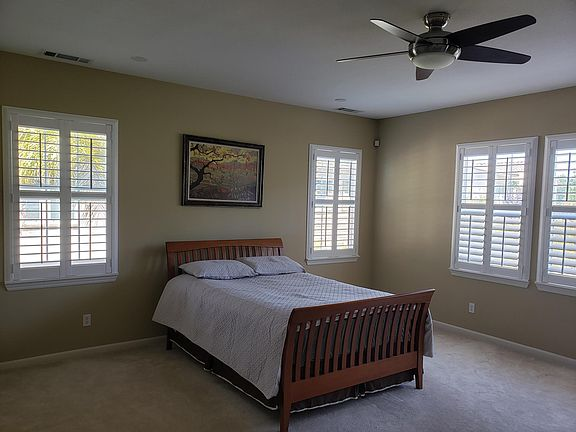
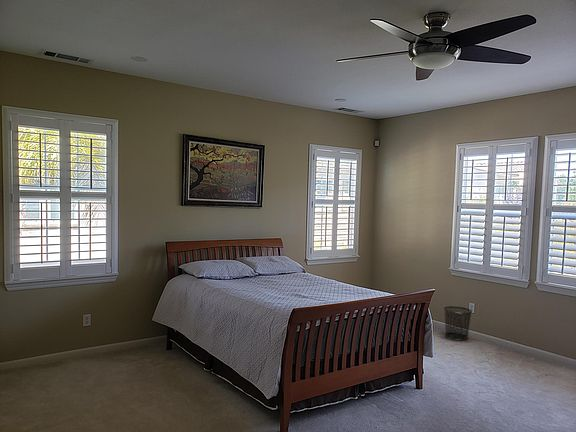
+ waste bin [443,305,473,342]
